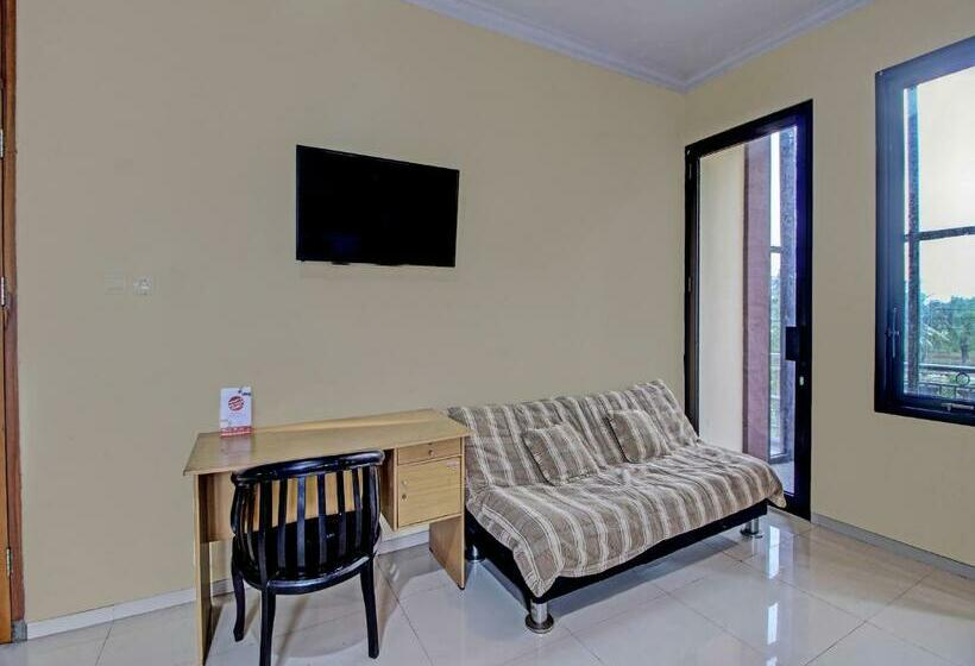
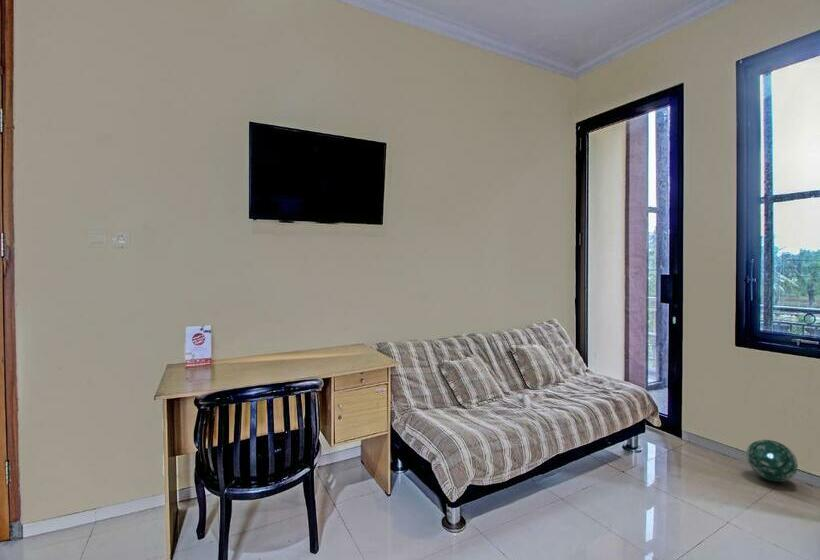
+ ball [745,439,799,483]
